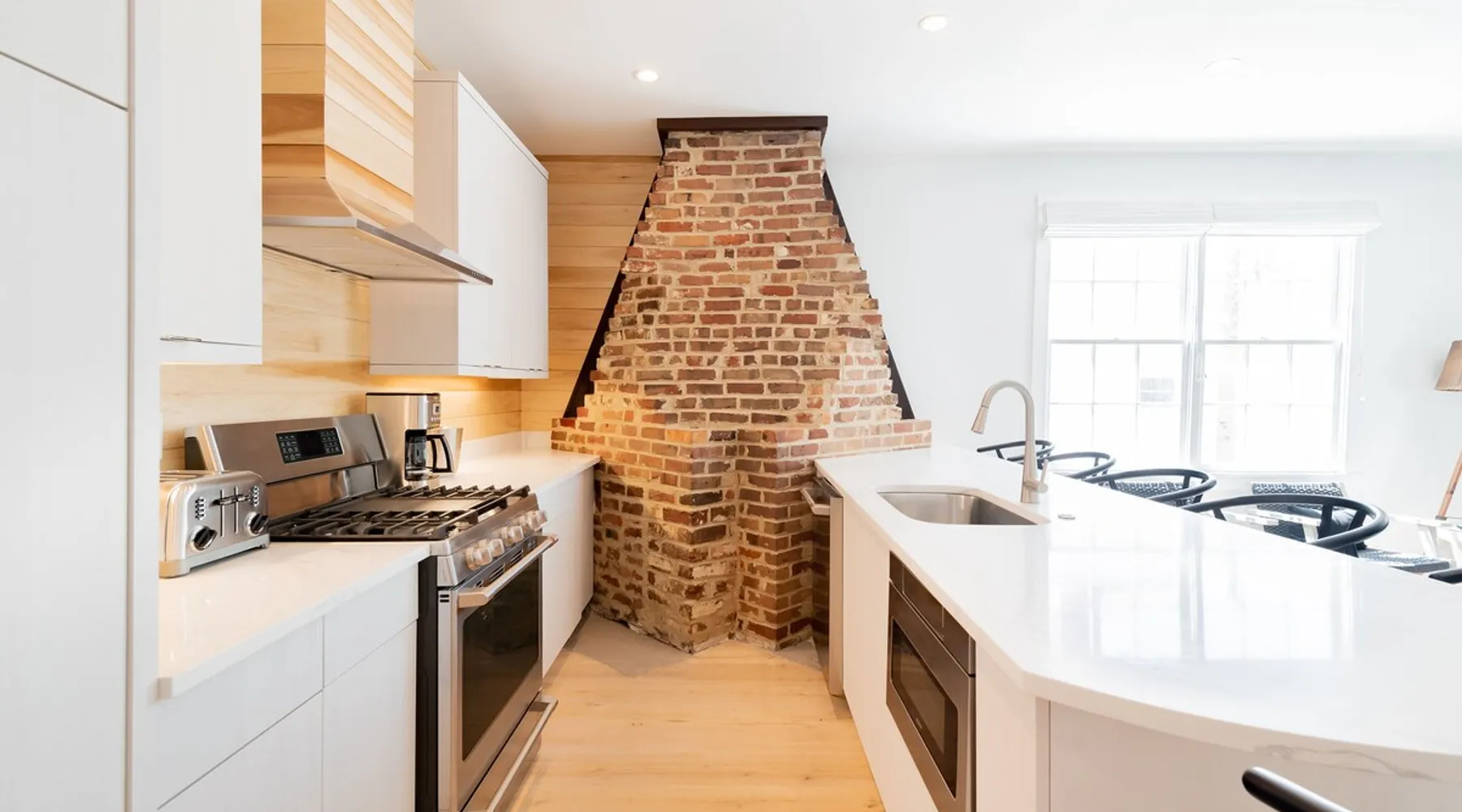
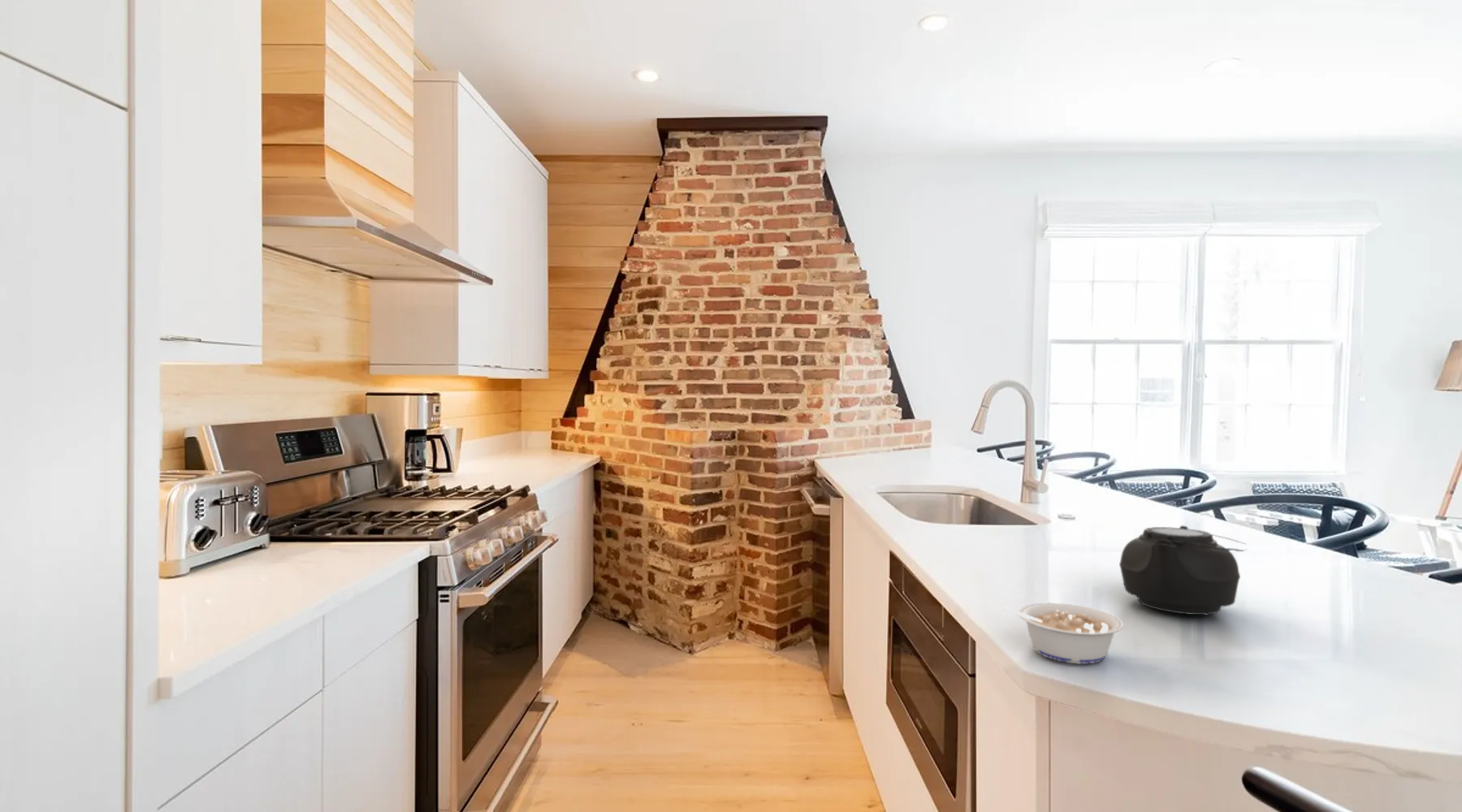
+ teapot [1118,525,1248,616]
+ legume [998,603,1124,665]
